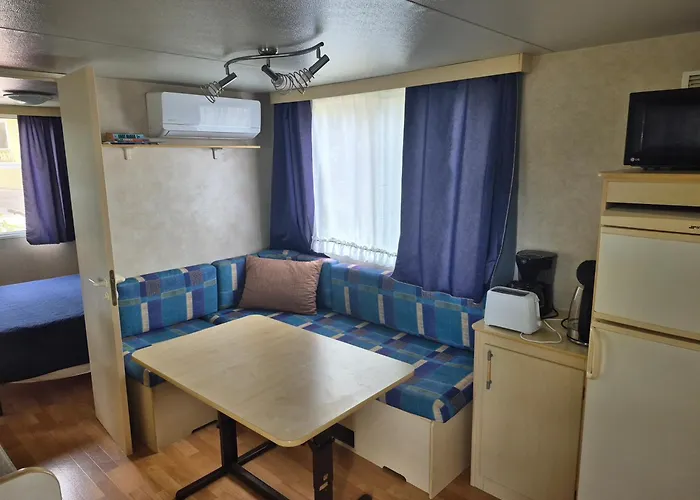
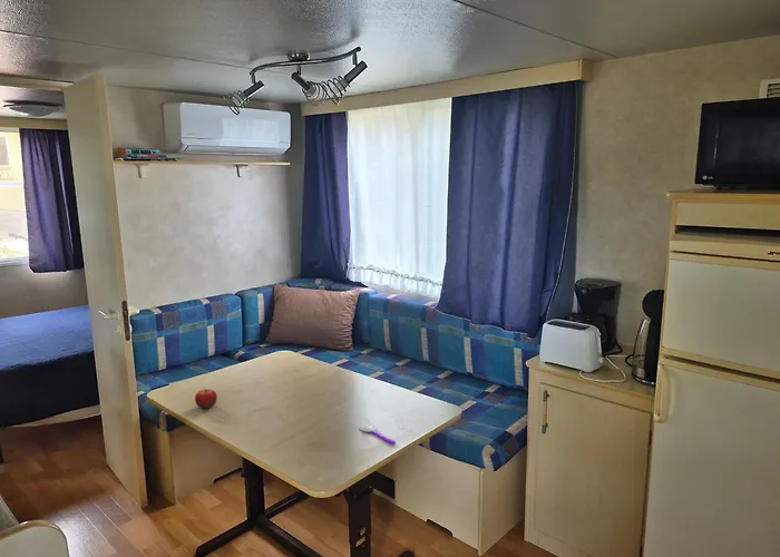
+ fruit [194,388,218,410]
+ spoon [358,423,397,446]
